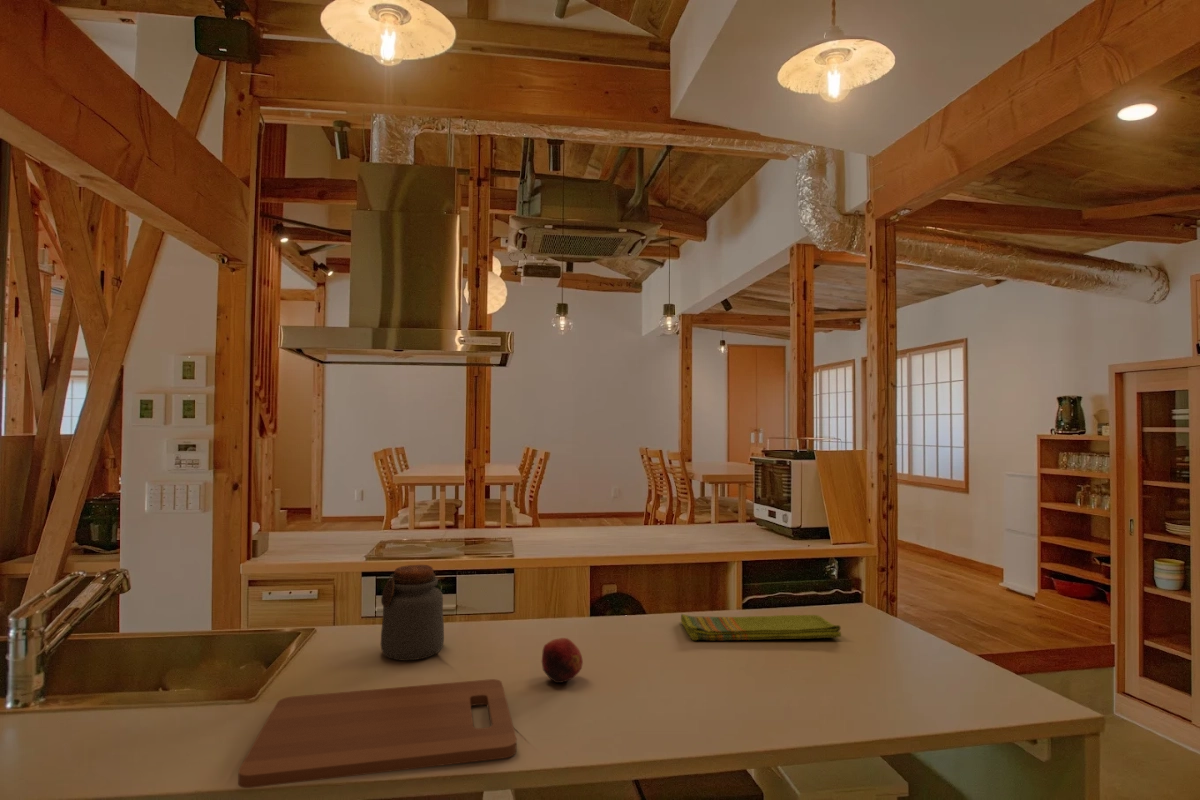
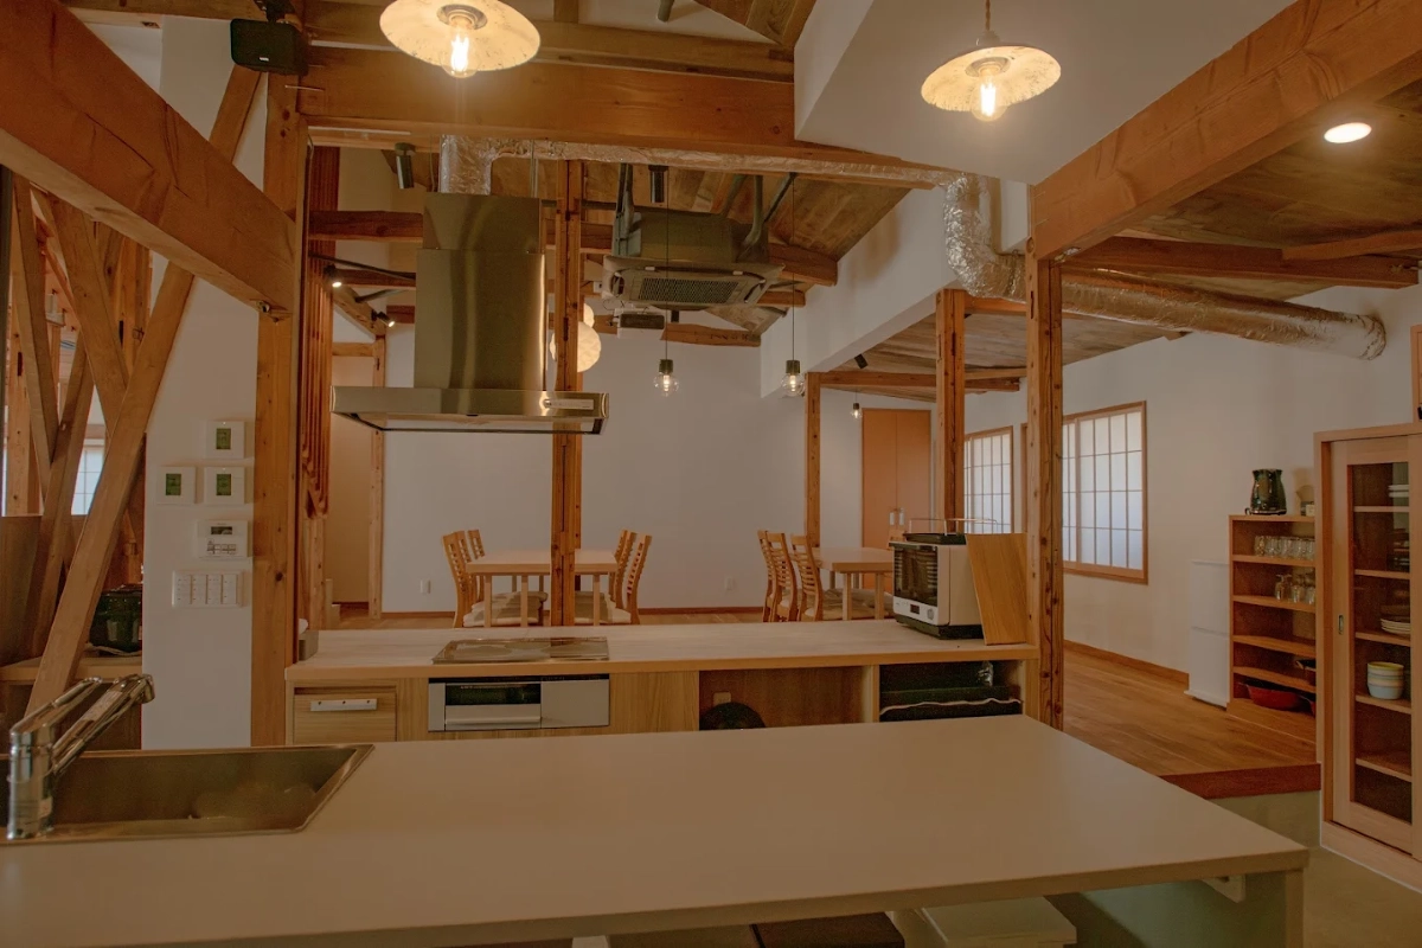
- jar [380,564,445,661]
- cutting board [237,678,517,789]
- fruit [541,637,584,684]
- dish towel [680,613,842,641]
